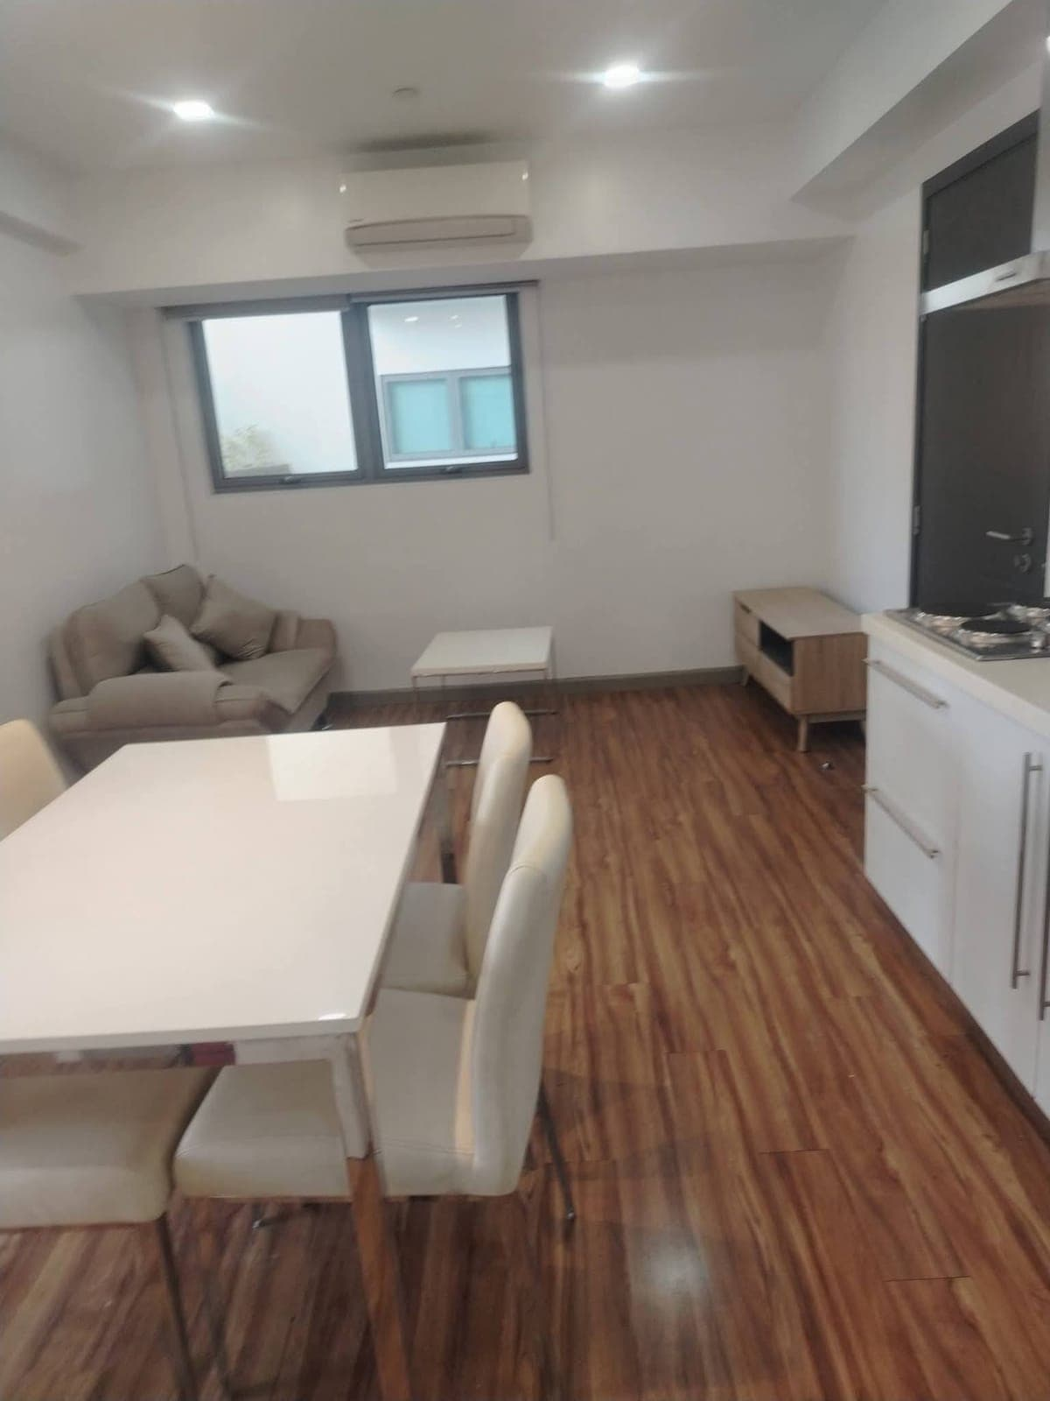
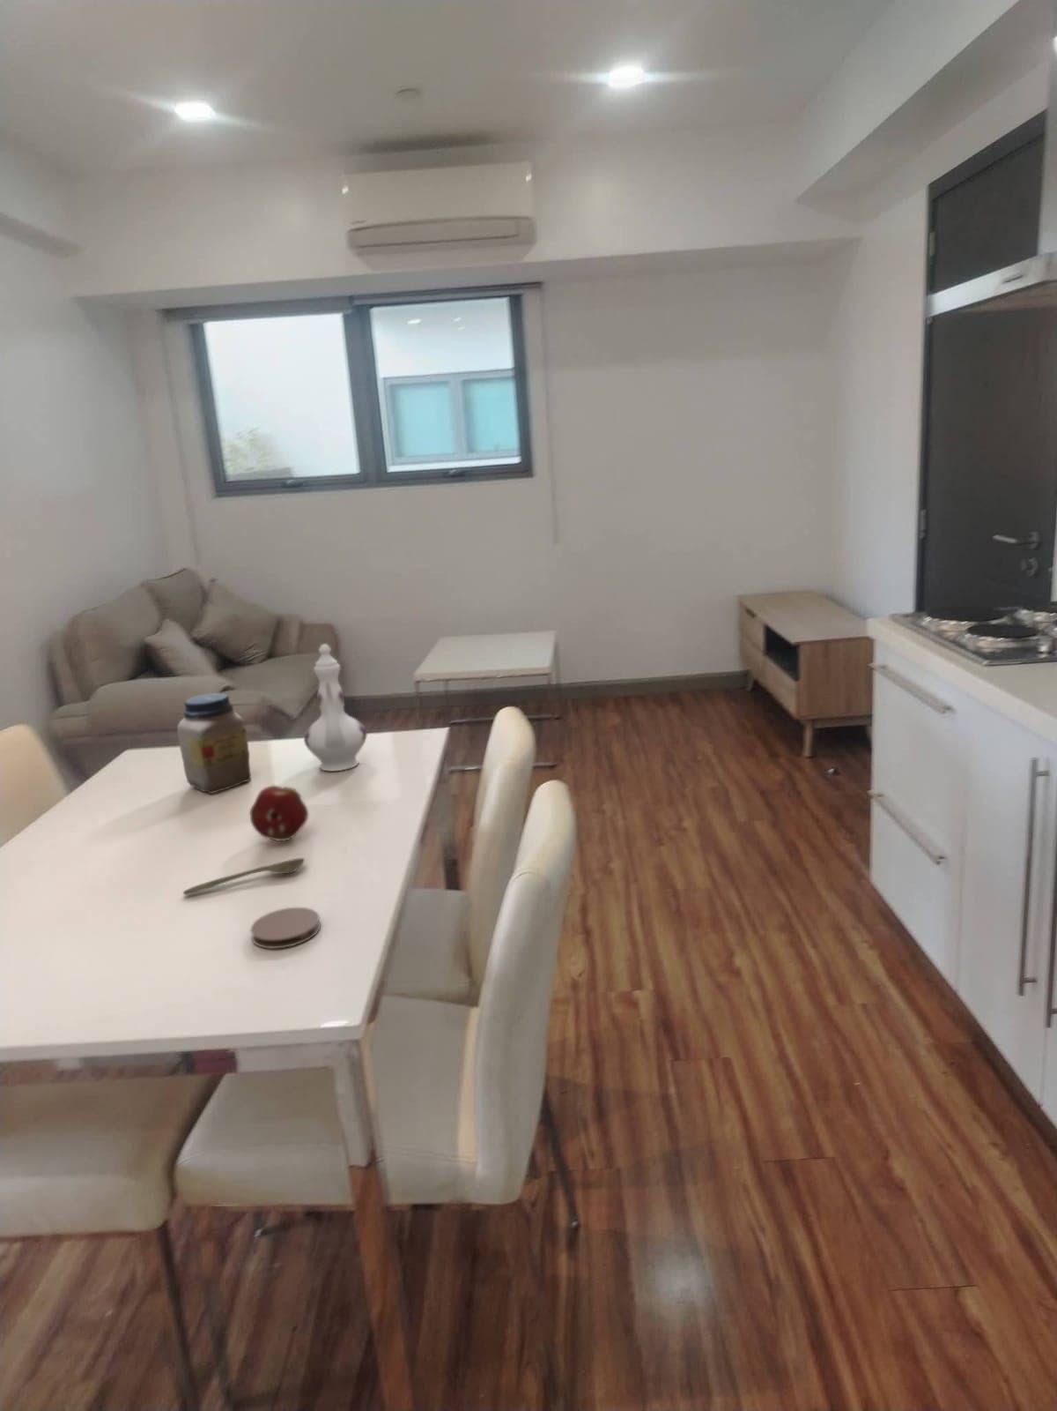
+ fruit [250,784,309,842]
+ chinaware [303,643,369,772]
+ jar [177,692,252,794]
+ spoon [182,858,305,895]
+ coaster [250,907,322,950]
